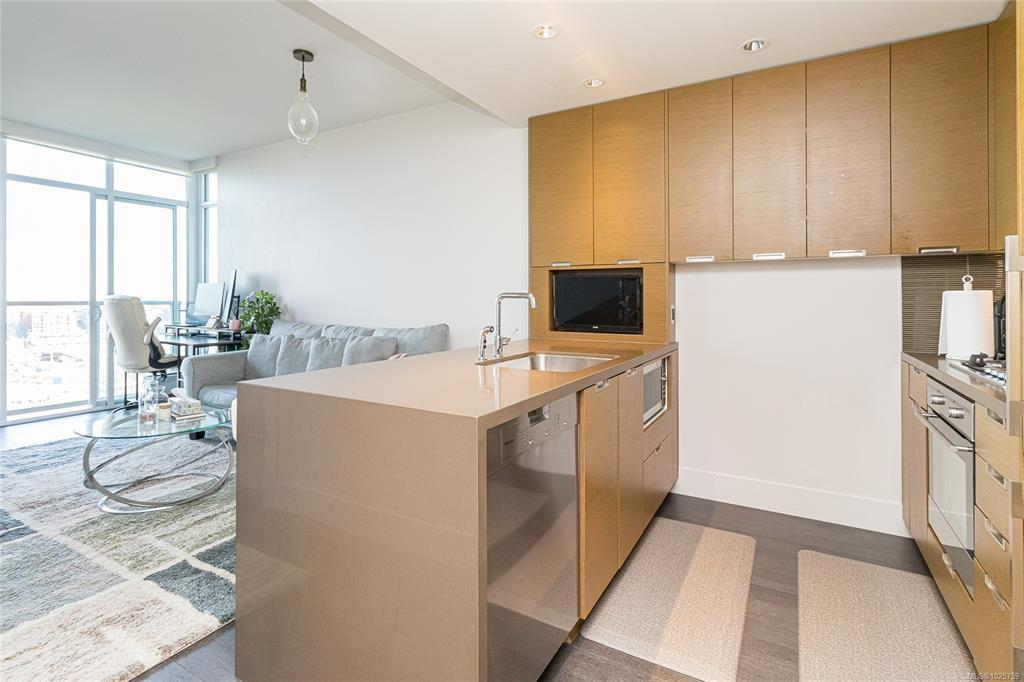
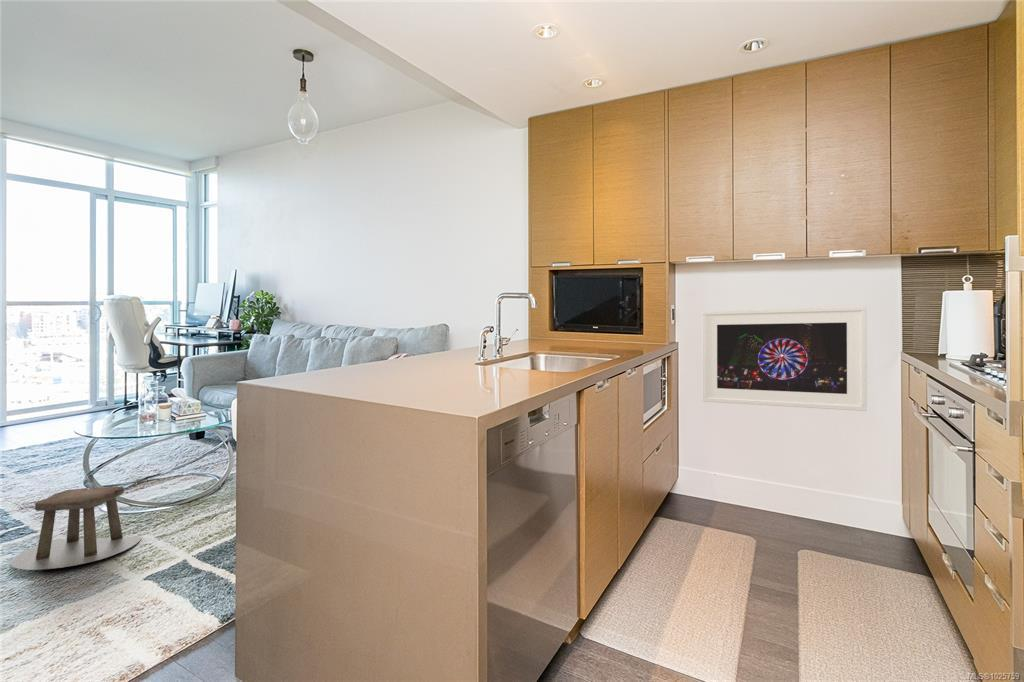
+ stool [10,485,143,571]
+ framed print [701,305,868,412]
